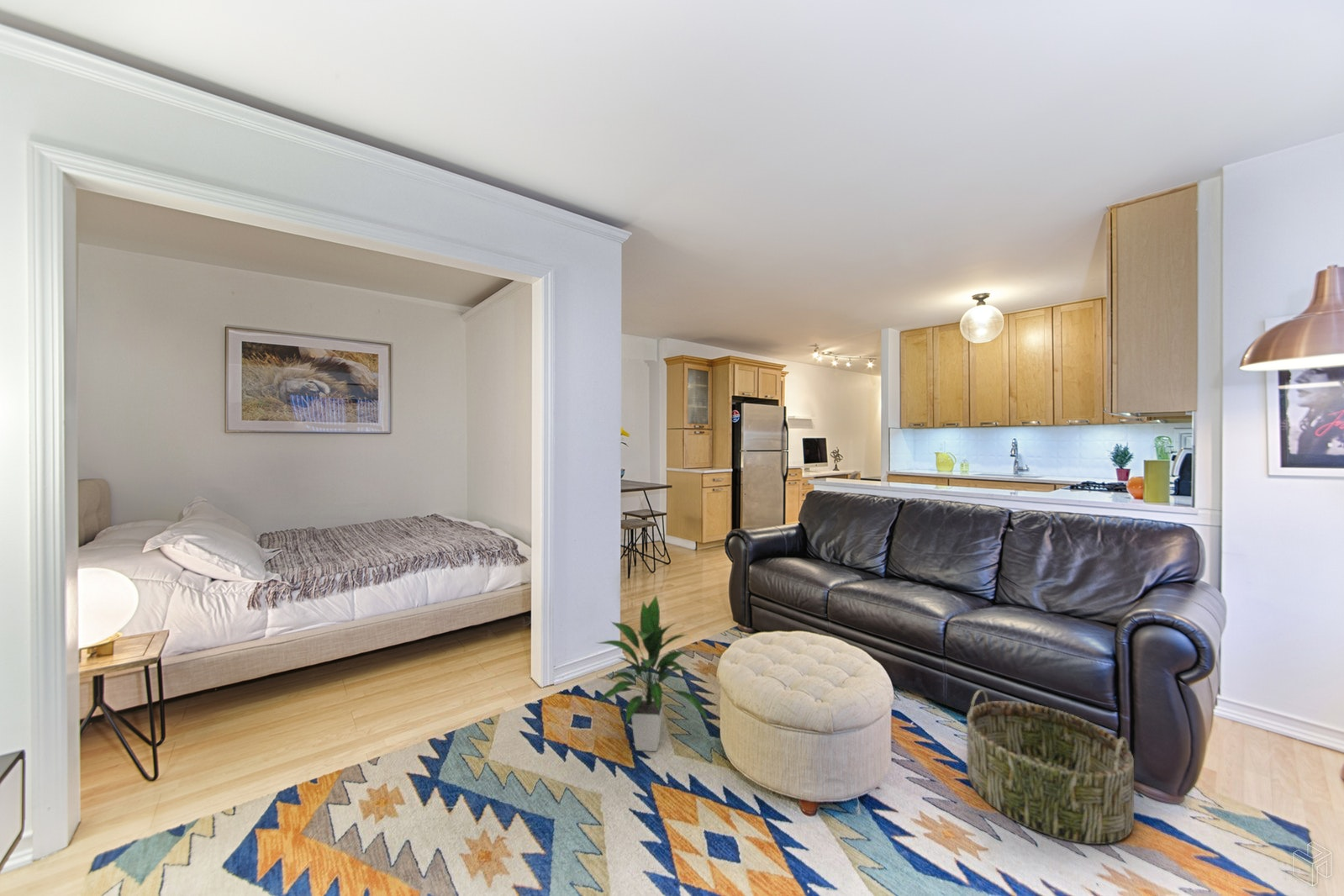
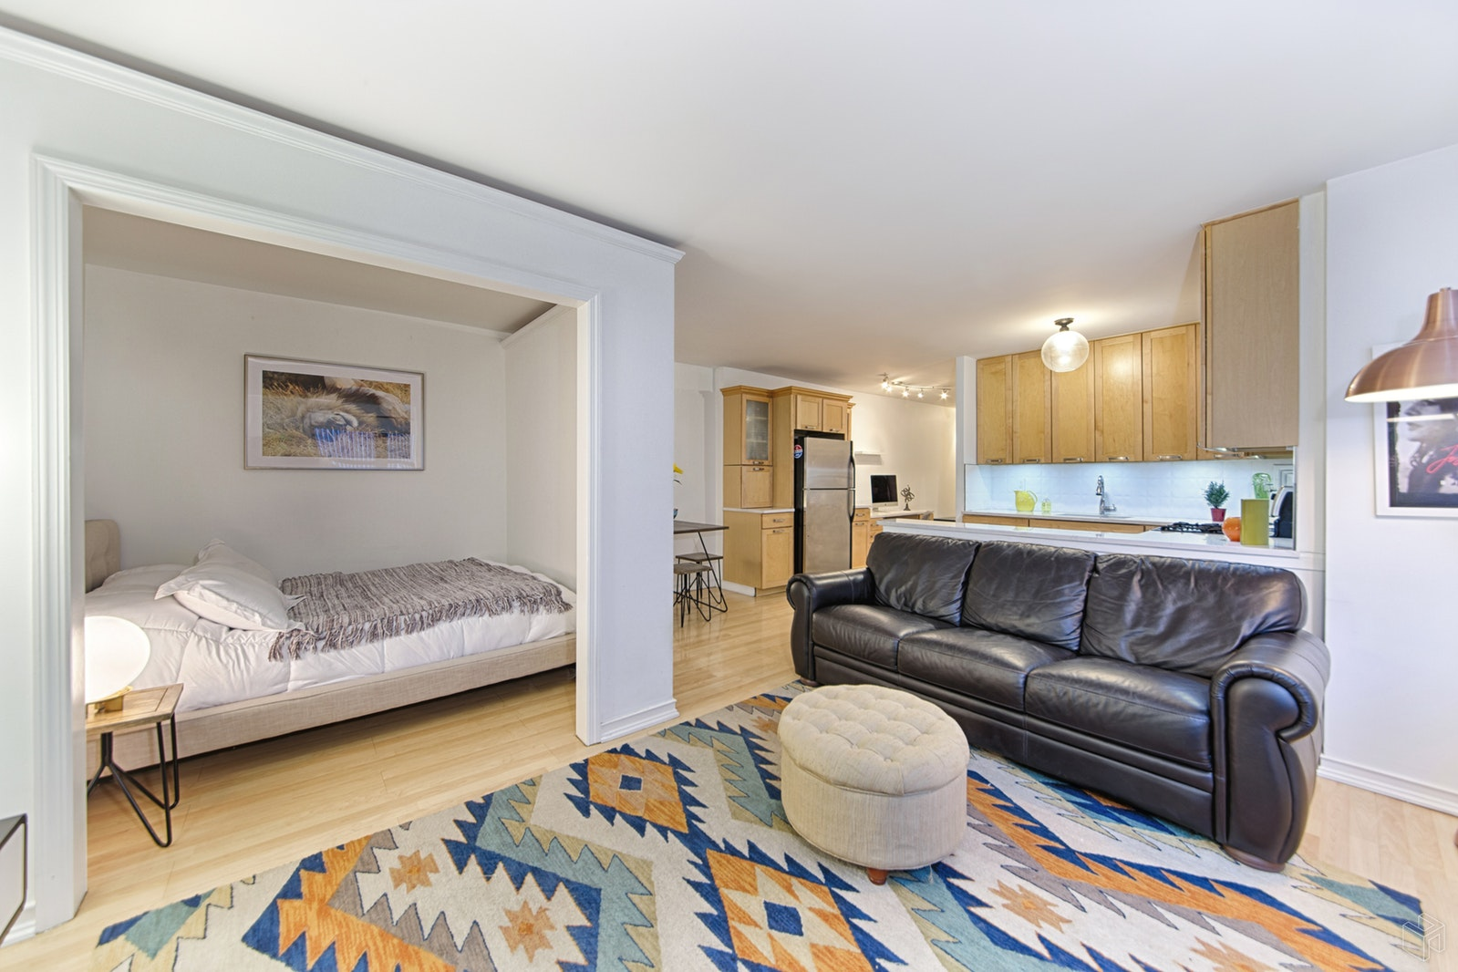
- indoor plant [594,594,710,752]
- basket [967,688,1135,845]
